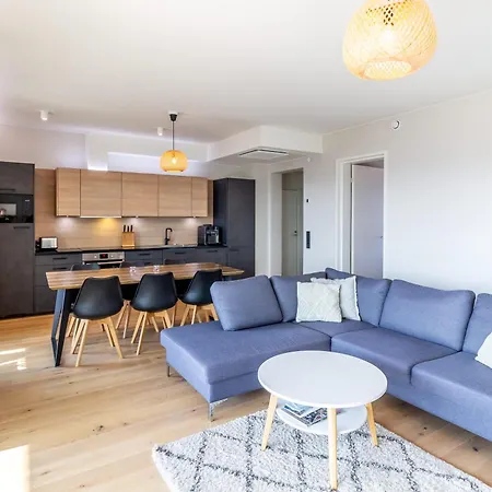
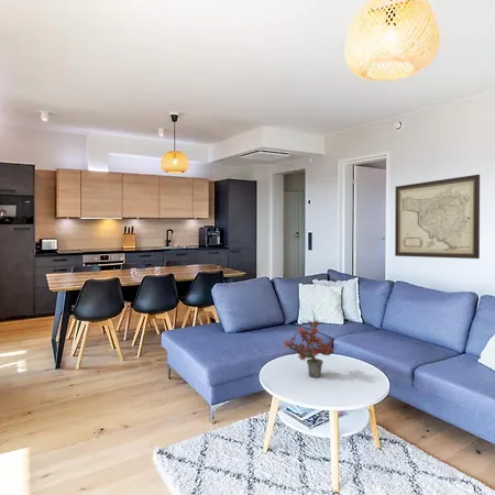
+ potted plant [282,310,340,378]
+ wall art [394,174,481,260]
